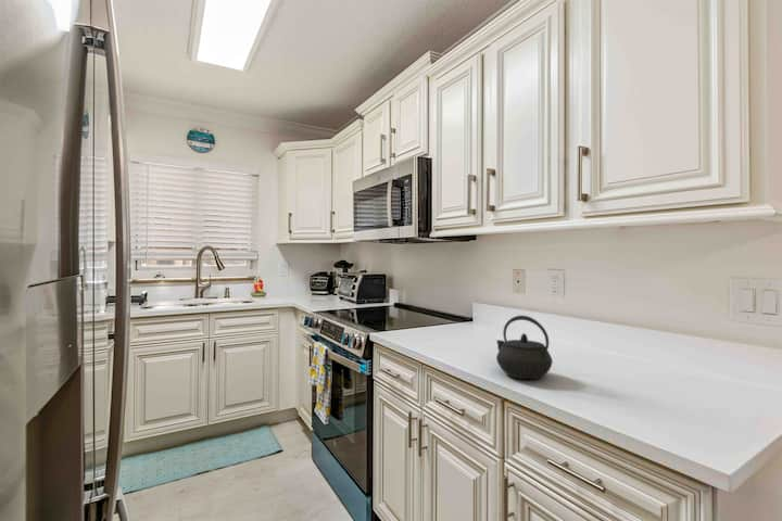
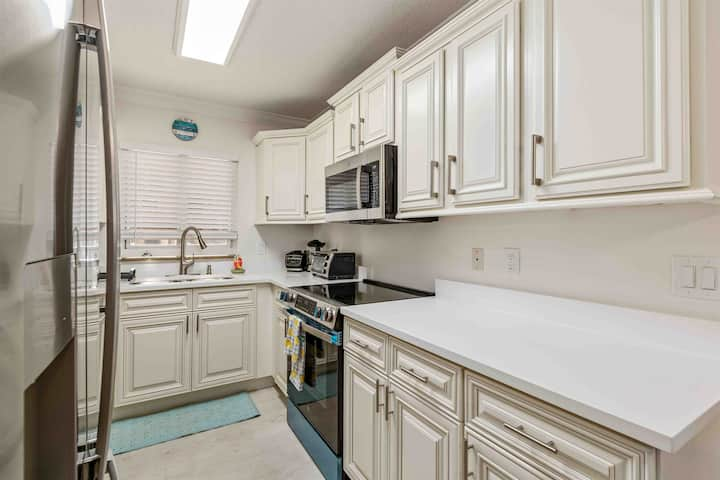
- kettle [495,315,554,380]
